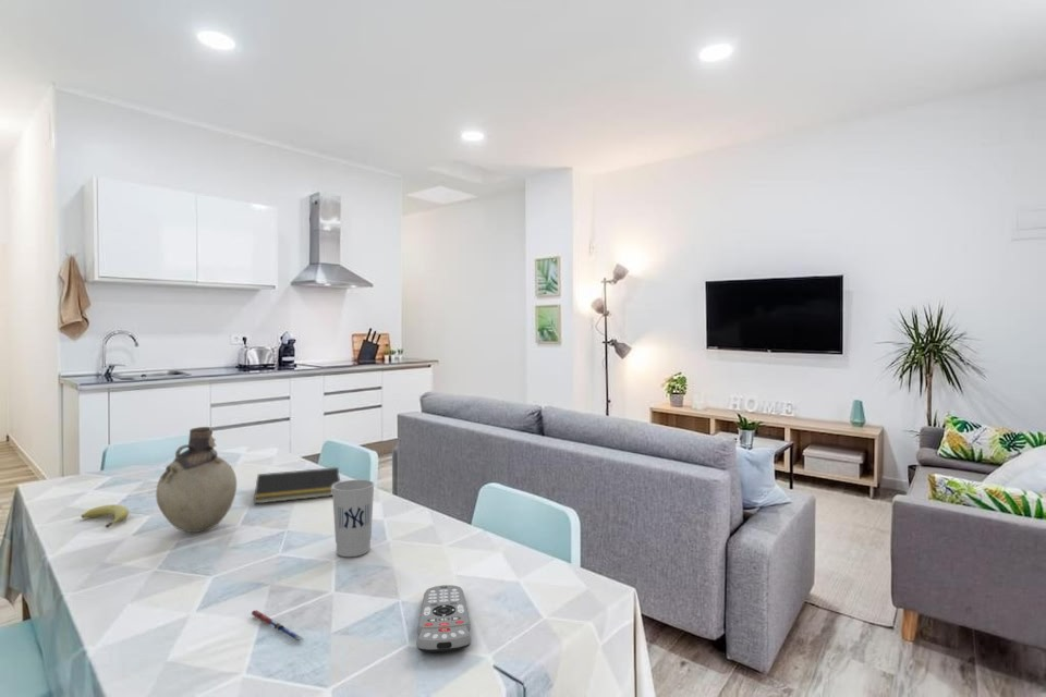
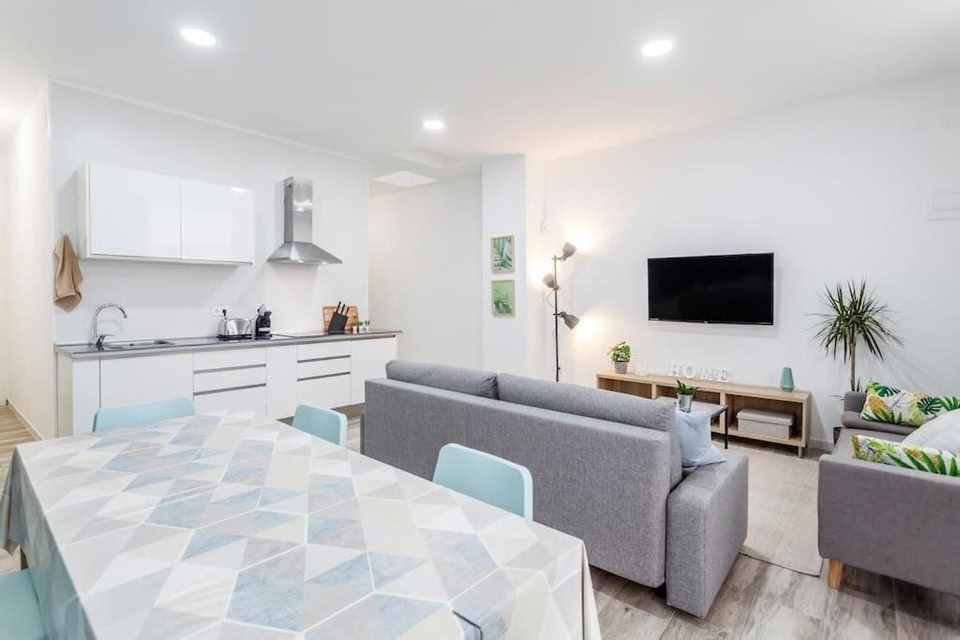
- pen [251,609,305,644]
- vase [155,426,238,534]
- notepad [253,466,341,505]
- cup [331,478,375,558]
- remote control [416,584,472,653]
- fruit [81,504,130,529]
